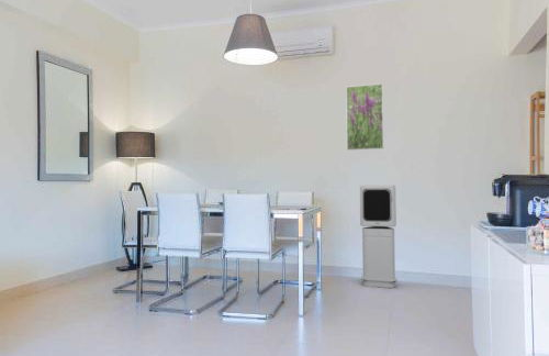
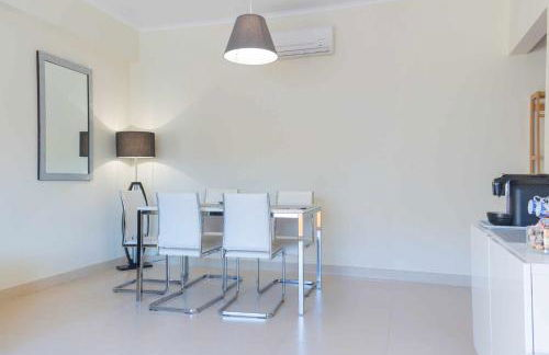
- air purifier [359,183,397,289]
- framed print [345,82,384,152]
